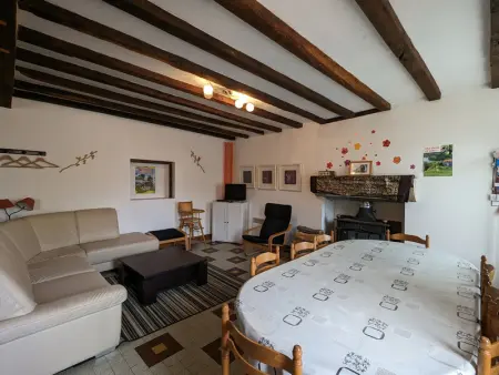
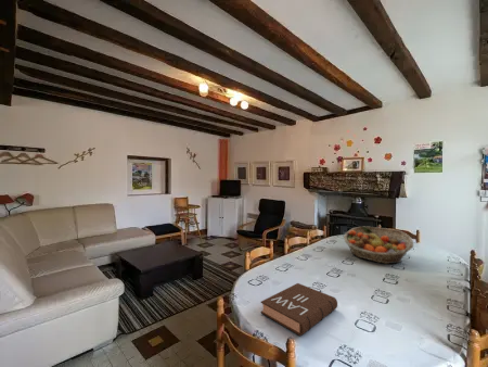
+ fruit basket [343,226,414,265]
+ book [259,282,338,337]
